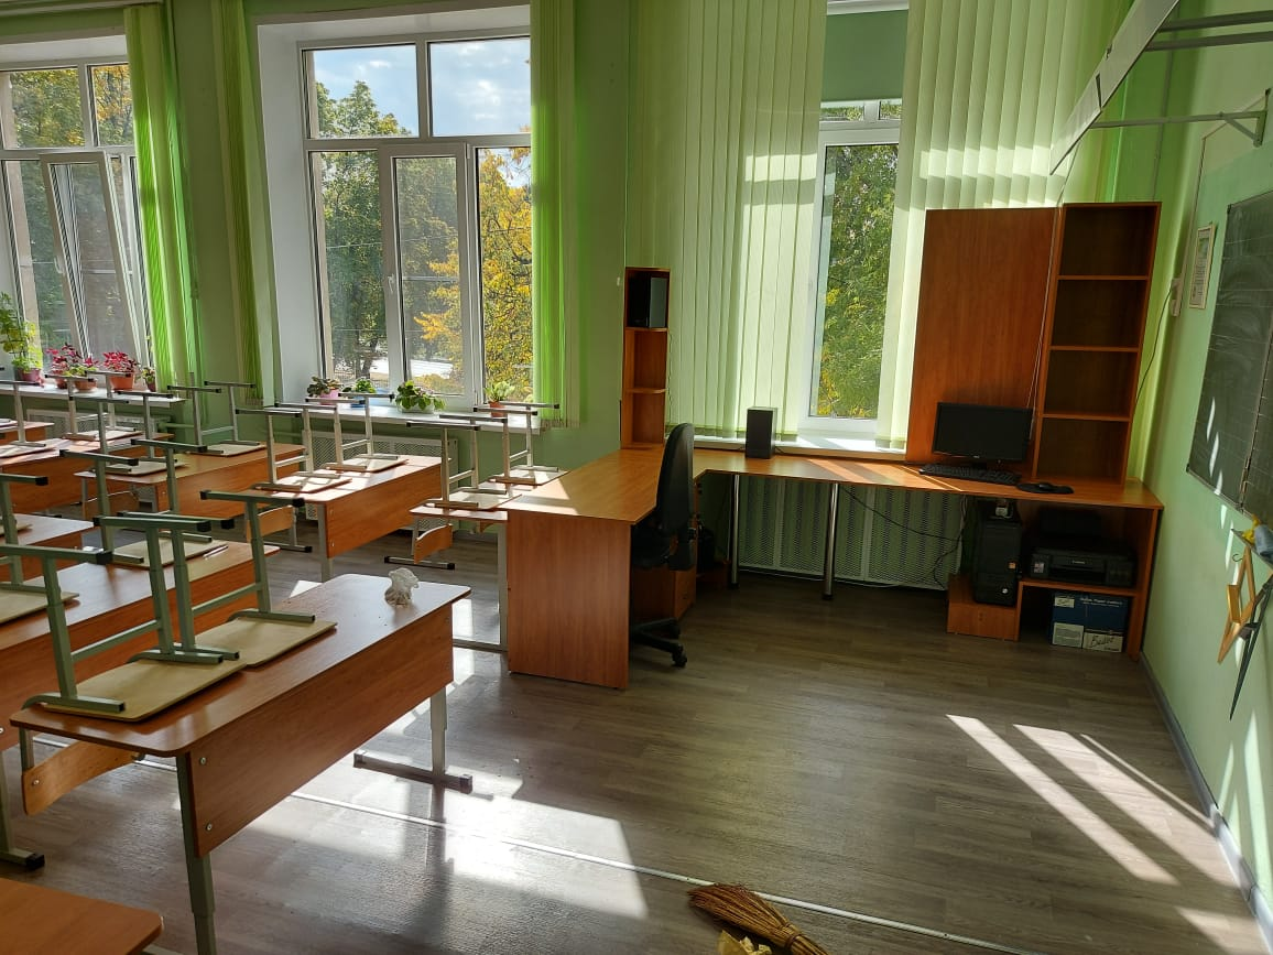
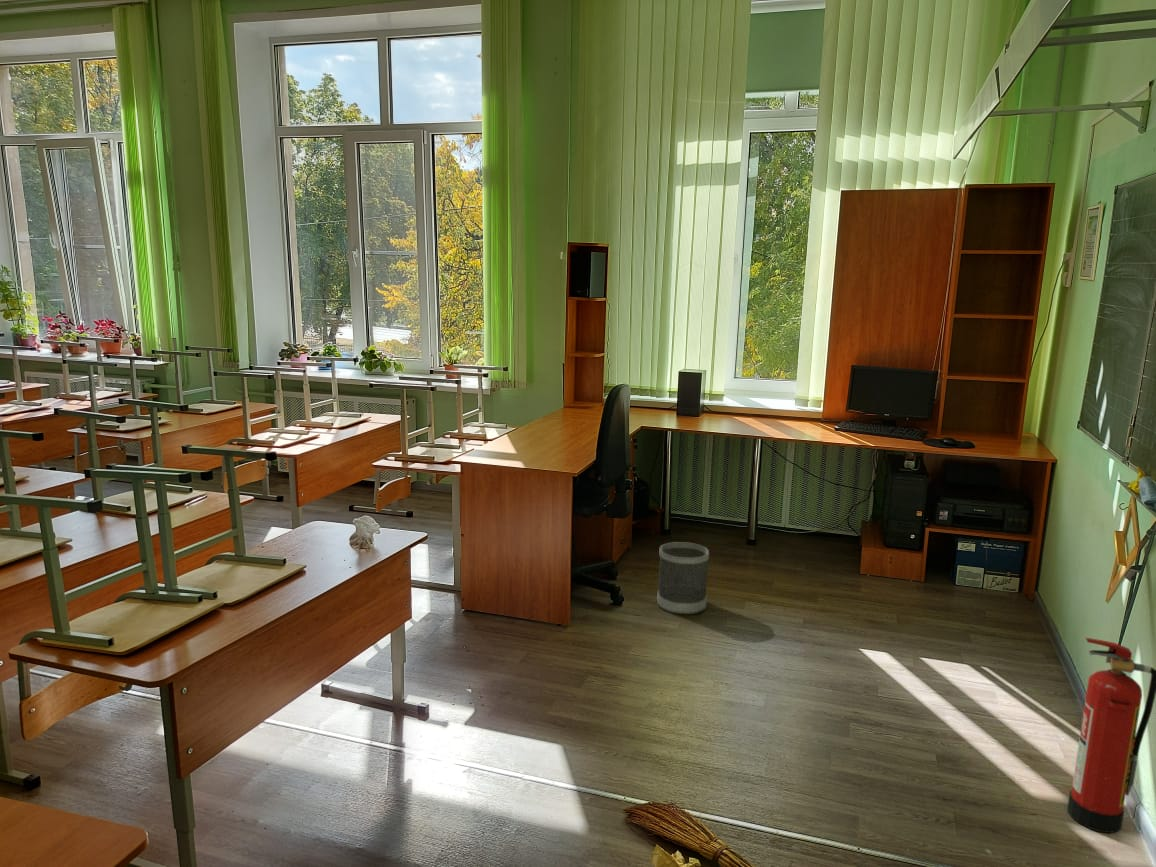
+ fire extinguisher [1066,637,1156,834]
+ wastebasket [656,541,710,615]
